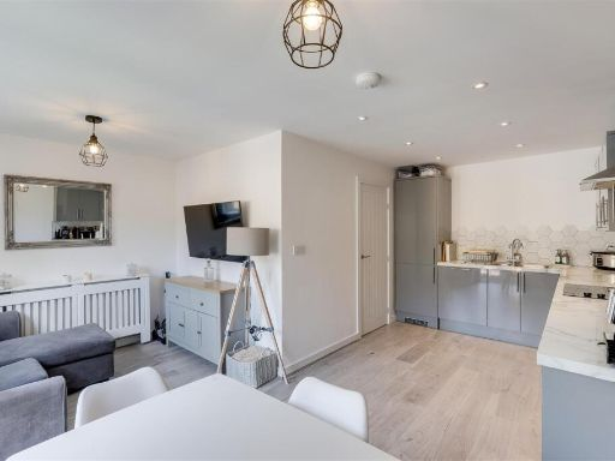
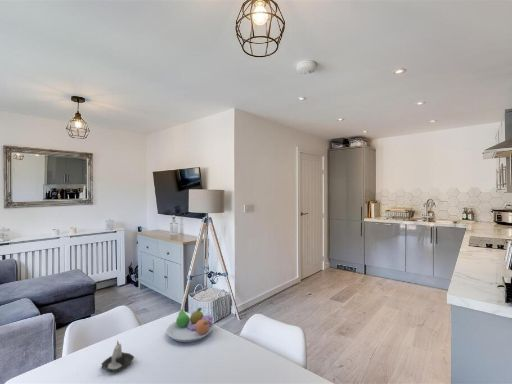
+ candle [101,340,135,373]
+ fruit bowl [166,307,215,343]
